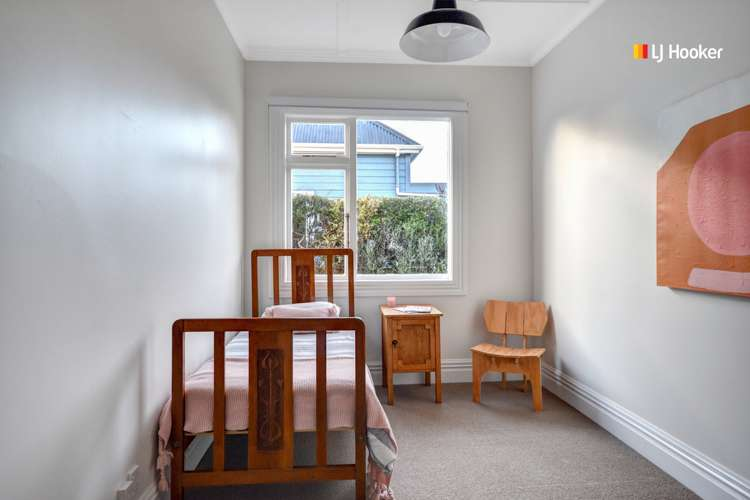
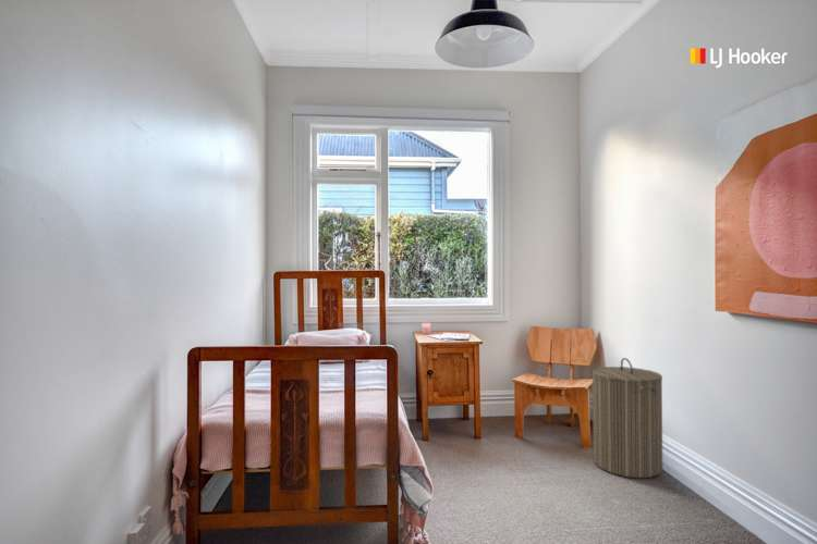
+ laundry hamper [592,357,663,479]
